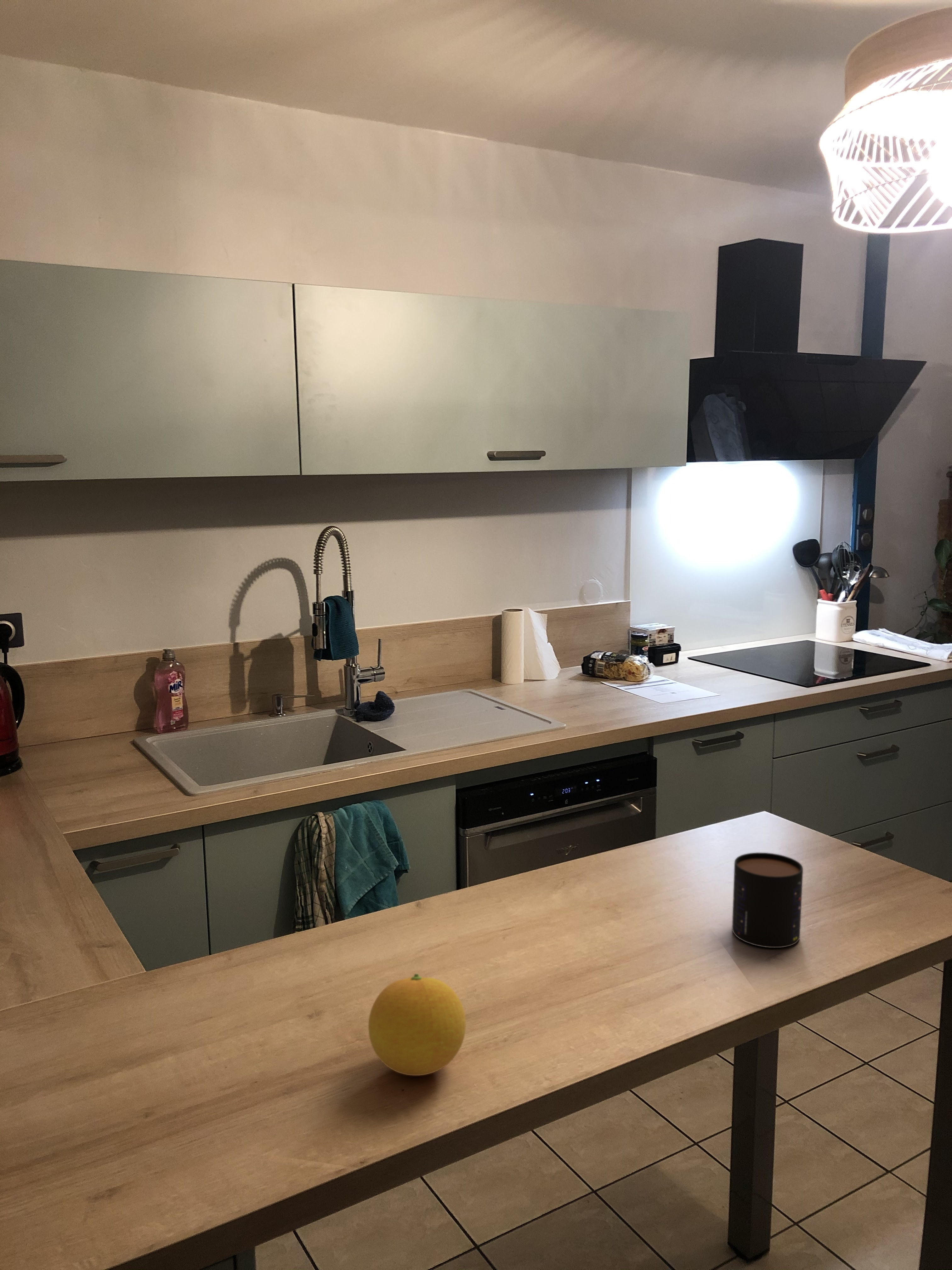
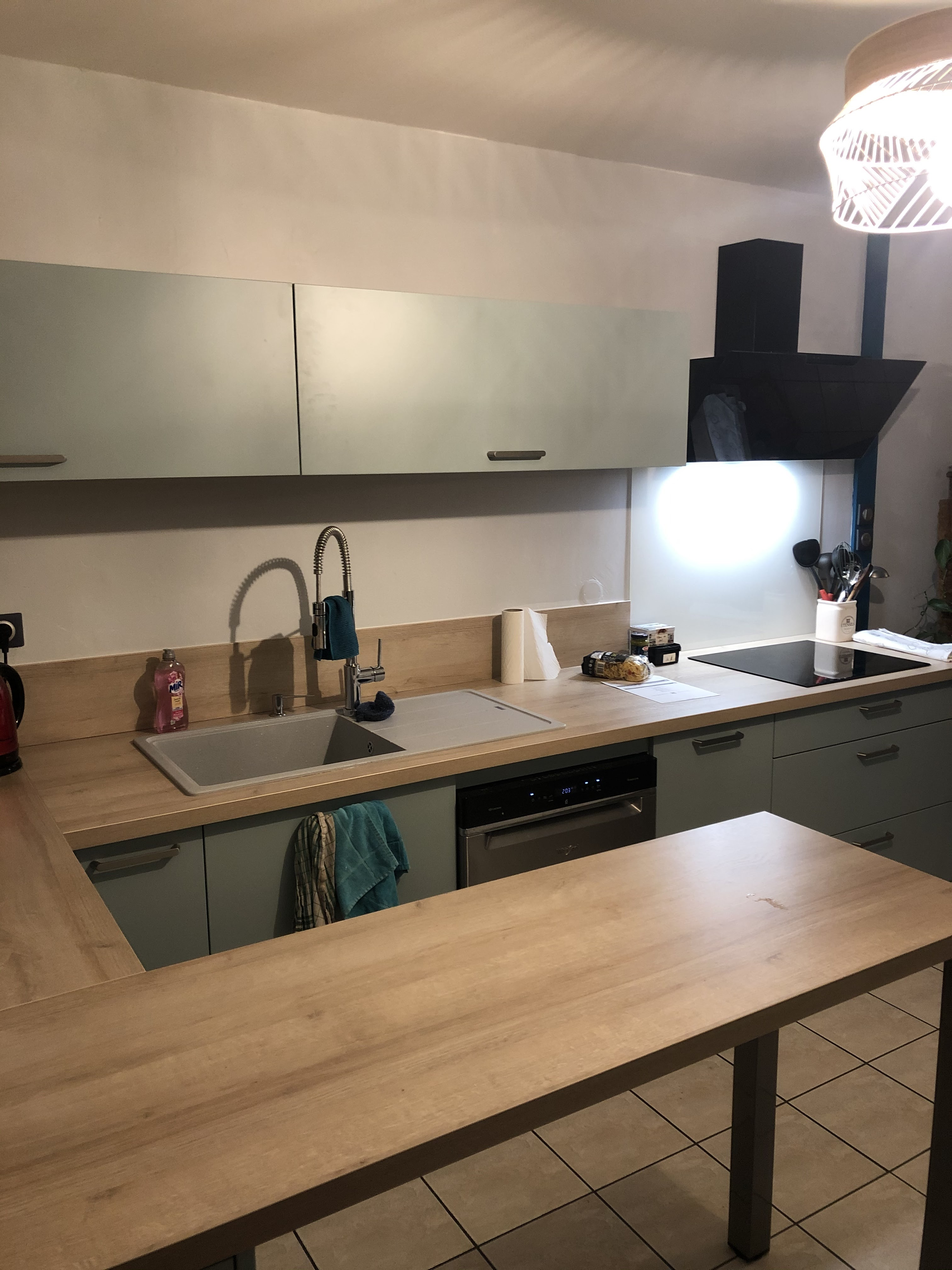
- mug [732,852,803,948]
- fruit [368,973,466,1076]
